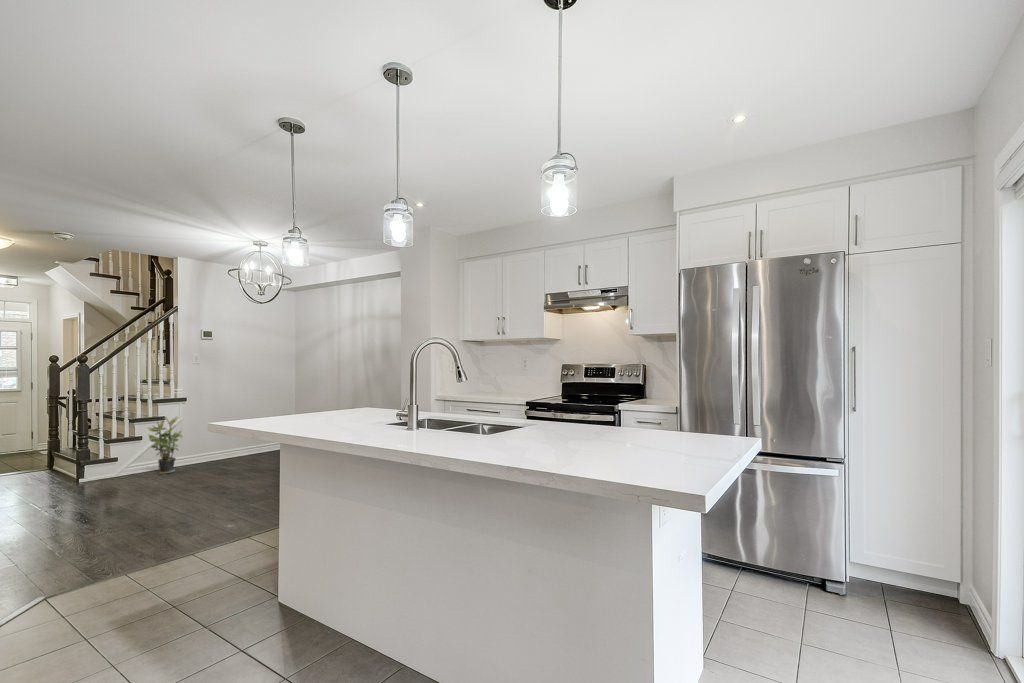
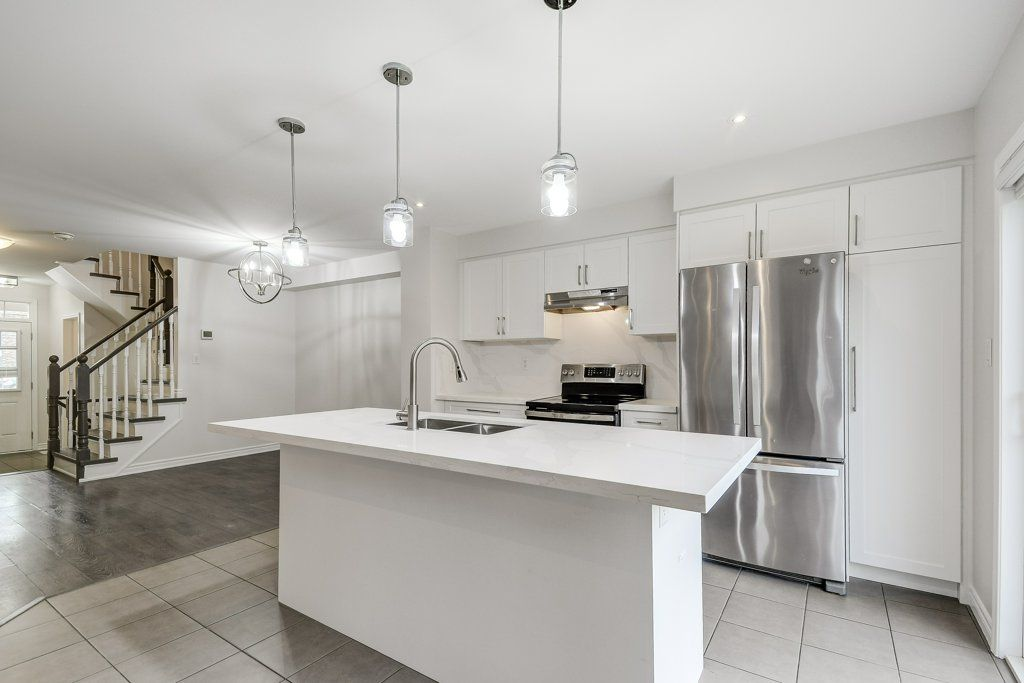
- potted plant [147,416,184,475]
